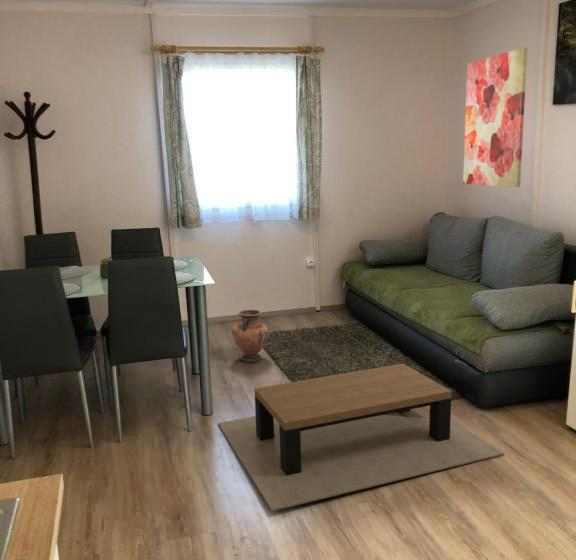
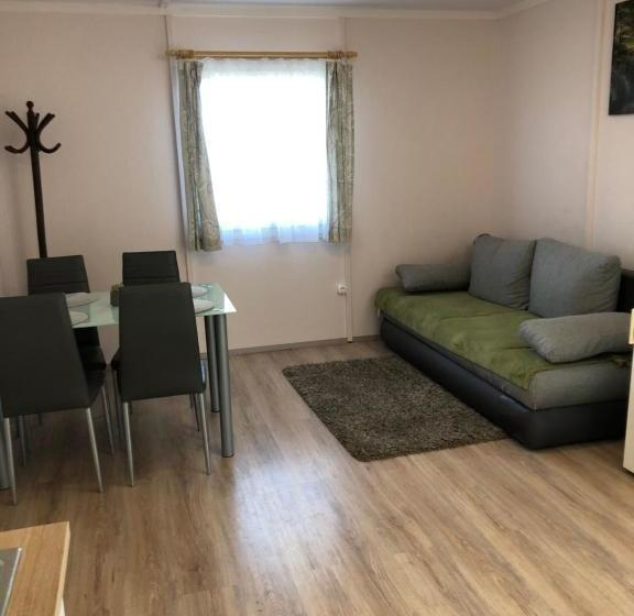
- vase [231,309,270,363]
- wall art [462,46,529,188]
- coffee table [217,363,505,512]
